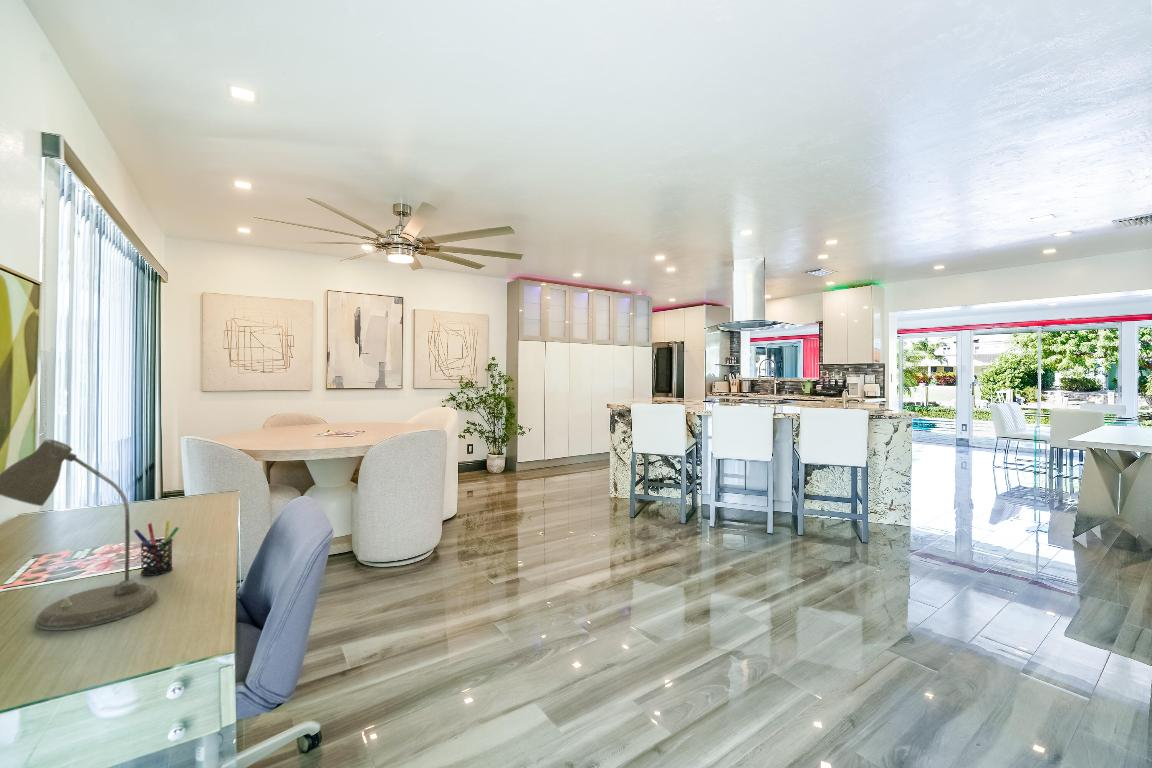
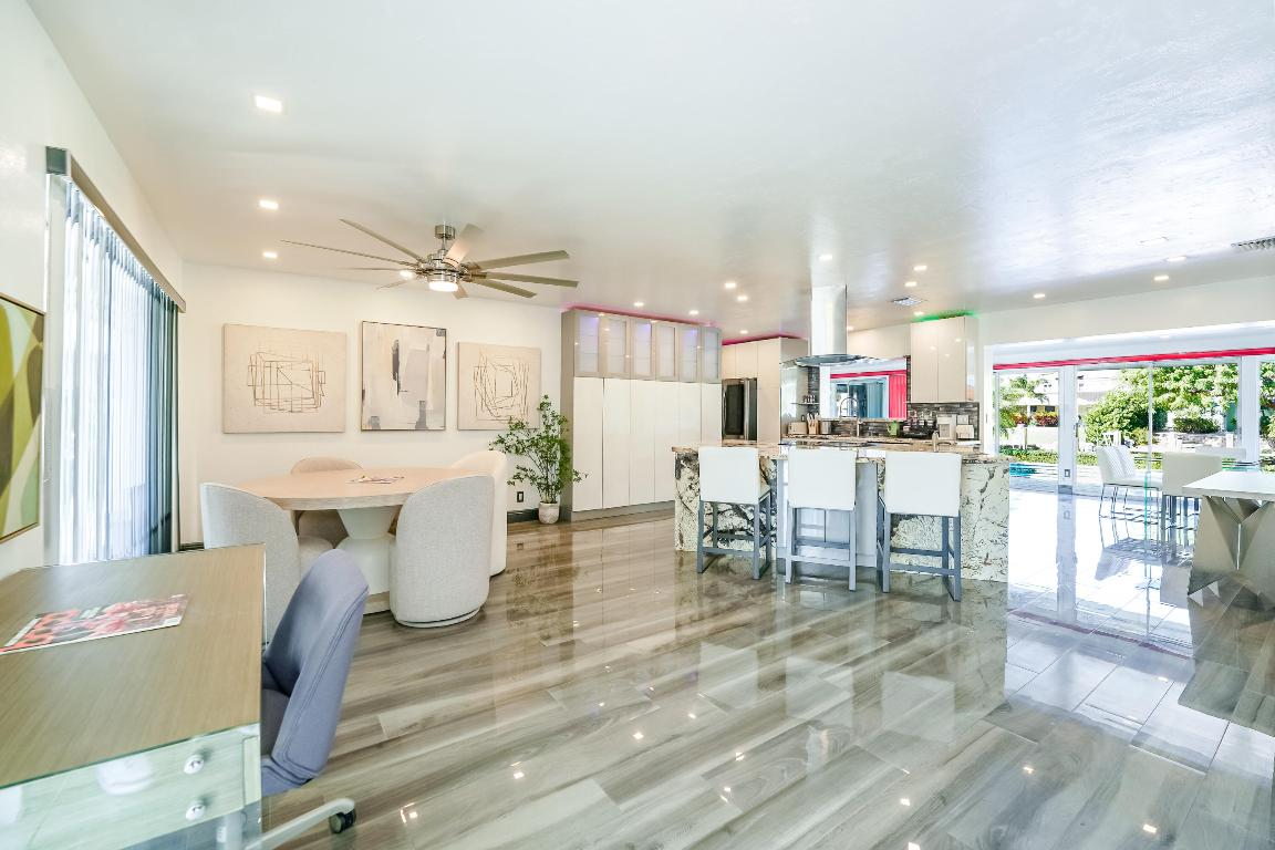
- pen holder [133,520,180,577]
- desk lamp [0,438,159,631]
